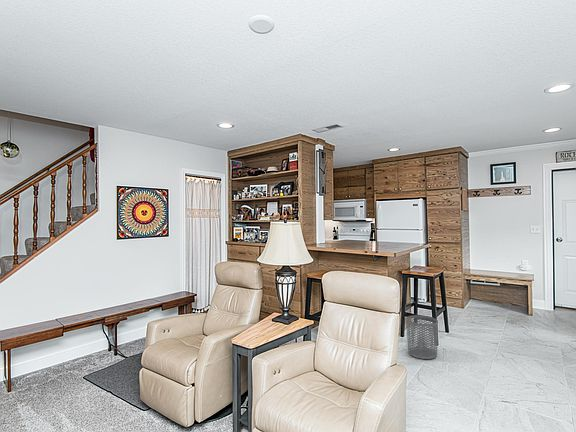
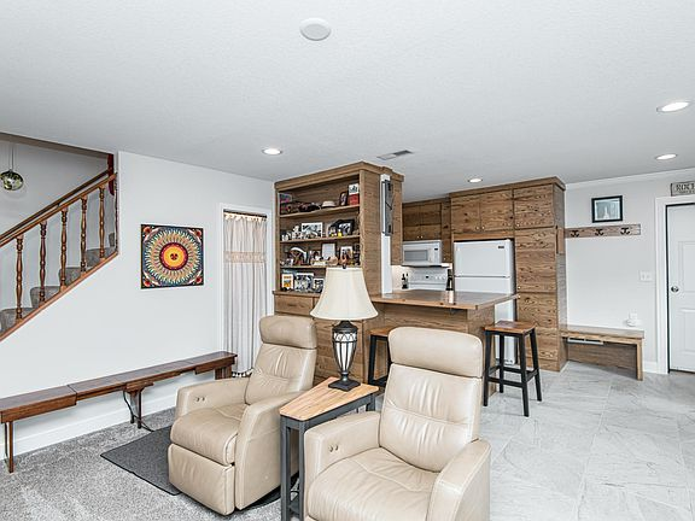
- waste bin [405,314,439,360]
